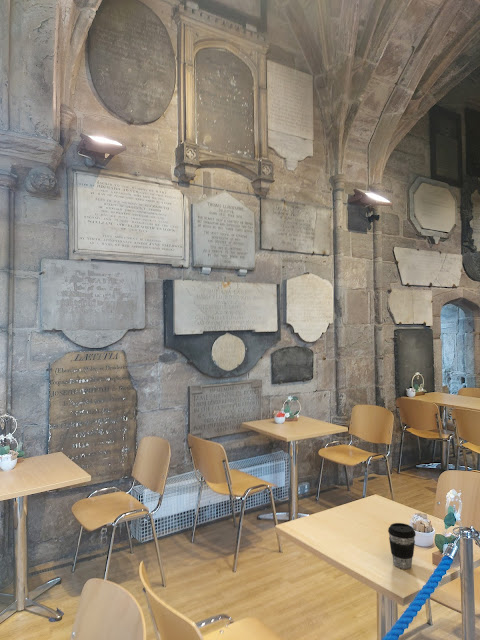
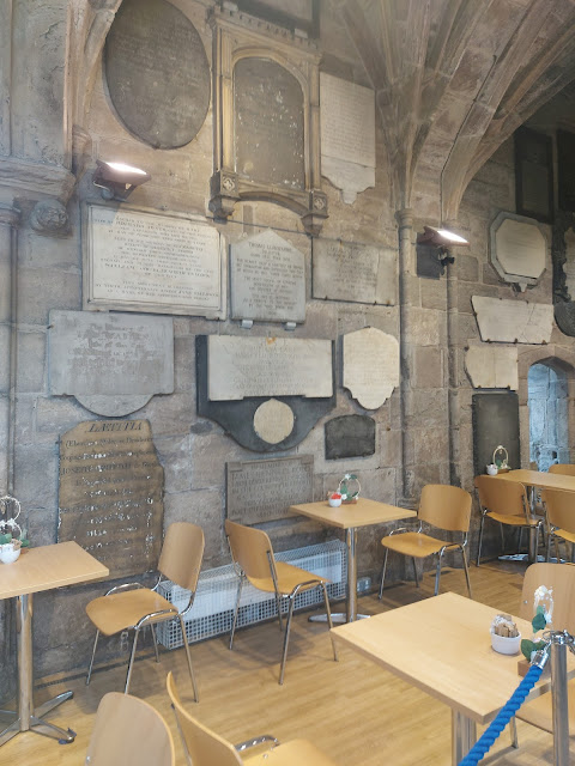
- coffee cup [387,522,417,570]
